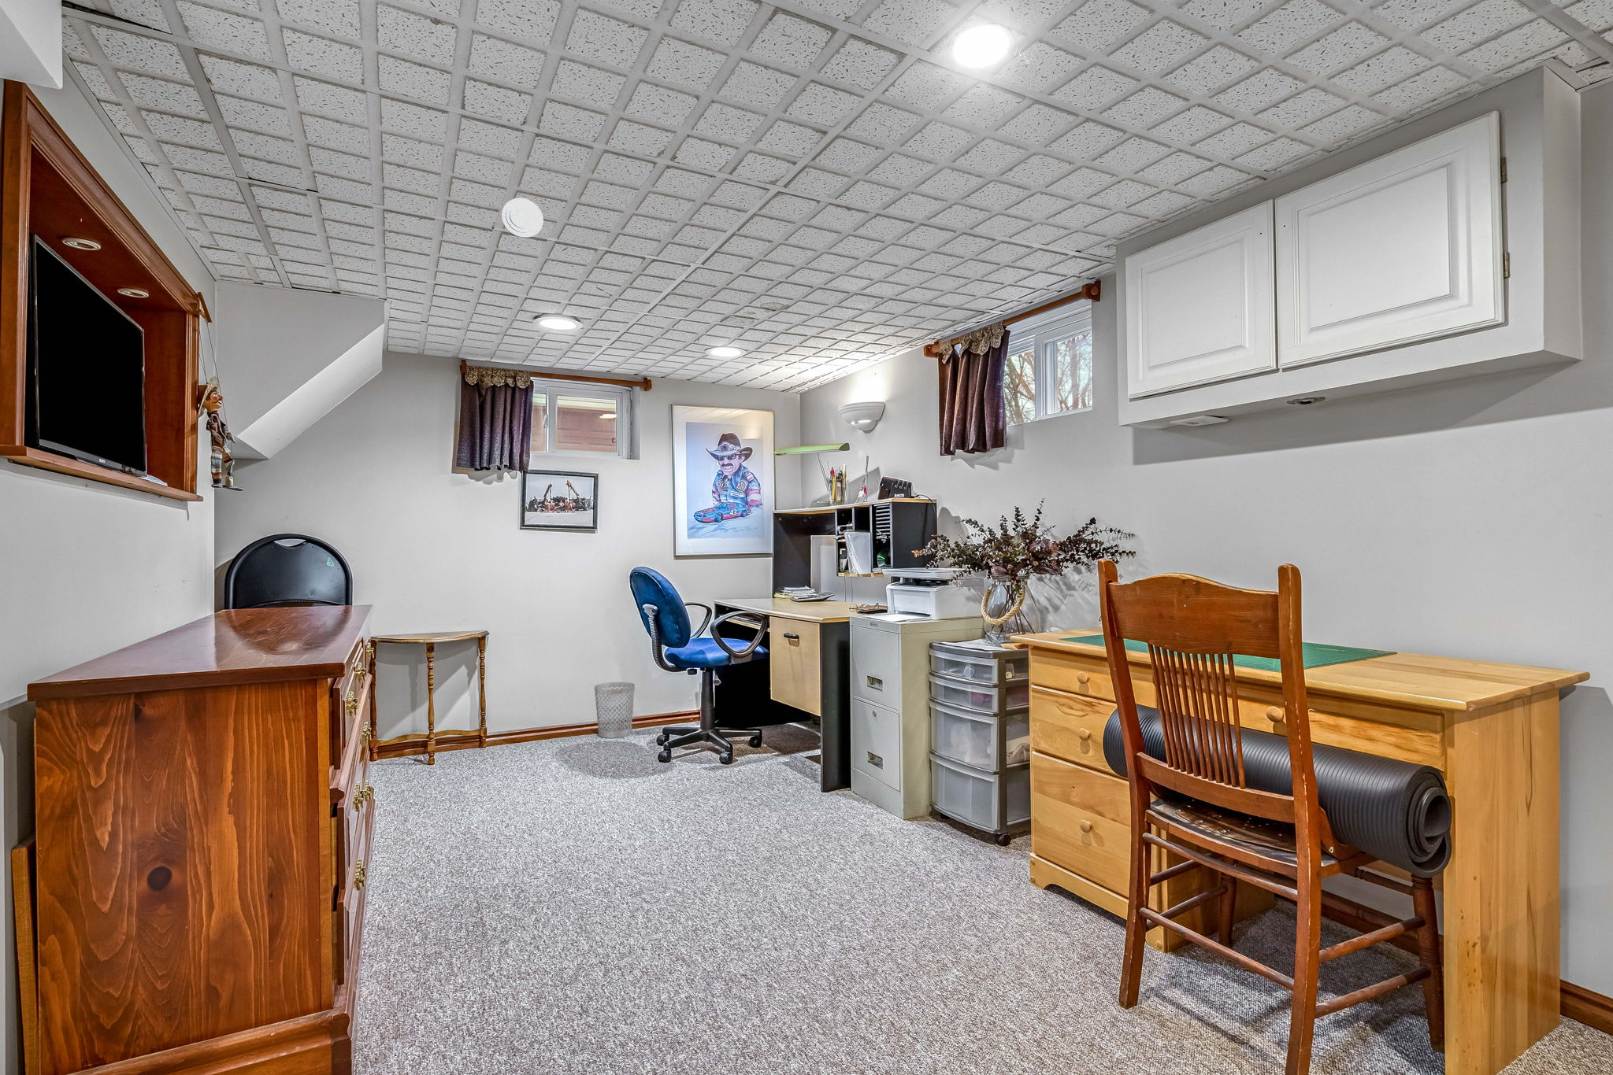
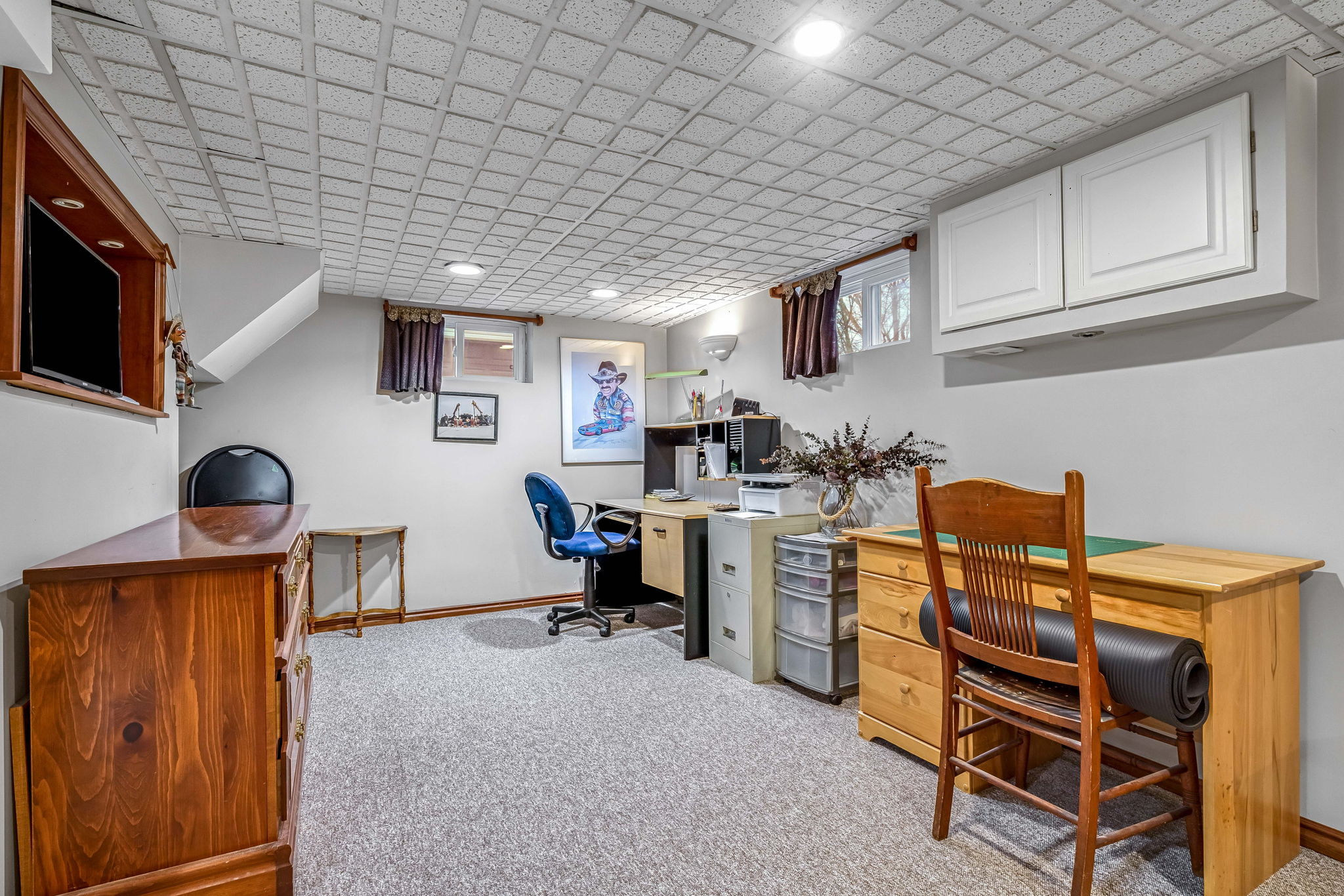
- smoke detector [500,198,544,239]
- wastebasket [594,681,636,739]
